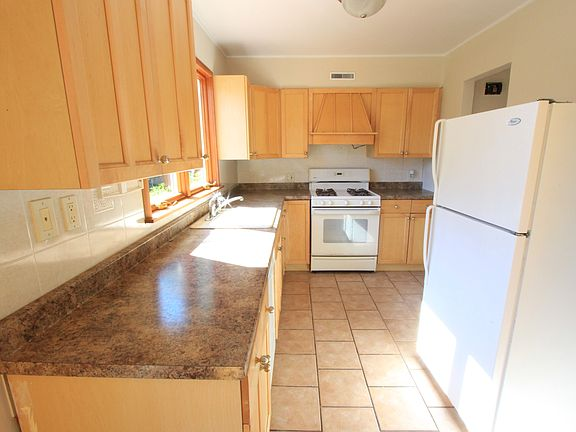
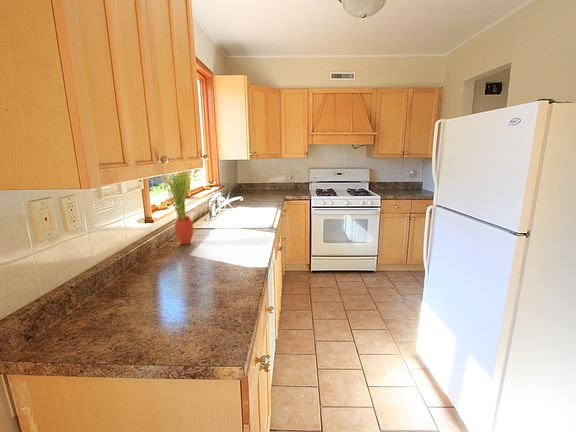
+ potted plant [162,170,194,245]
